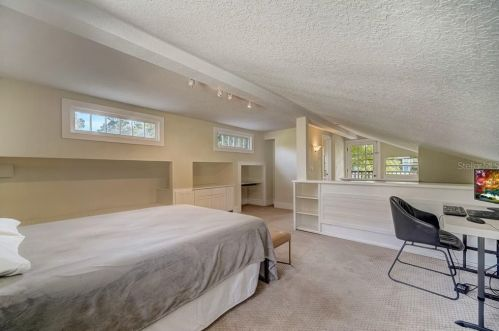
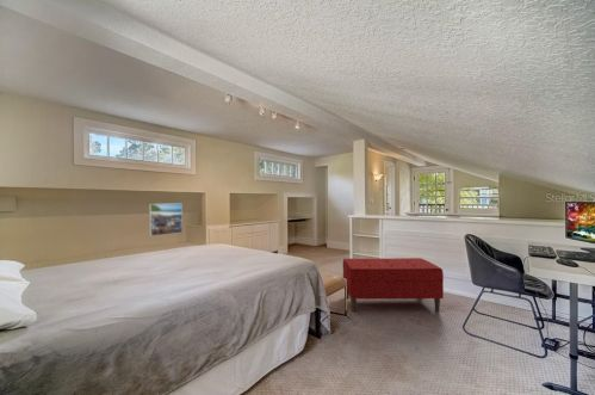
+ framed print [149,202,184,237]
+ bench [342,257,445,313]
